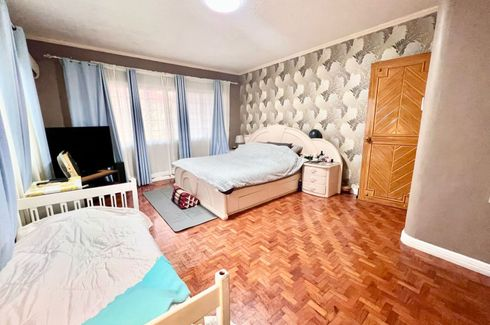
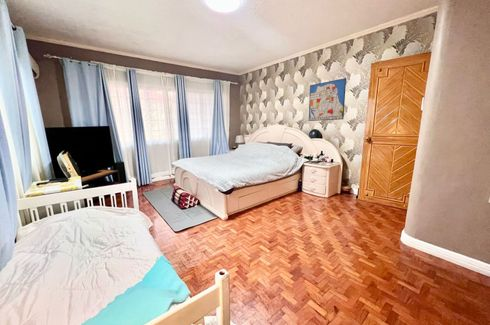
+ wall art [308,77,347,122]
